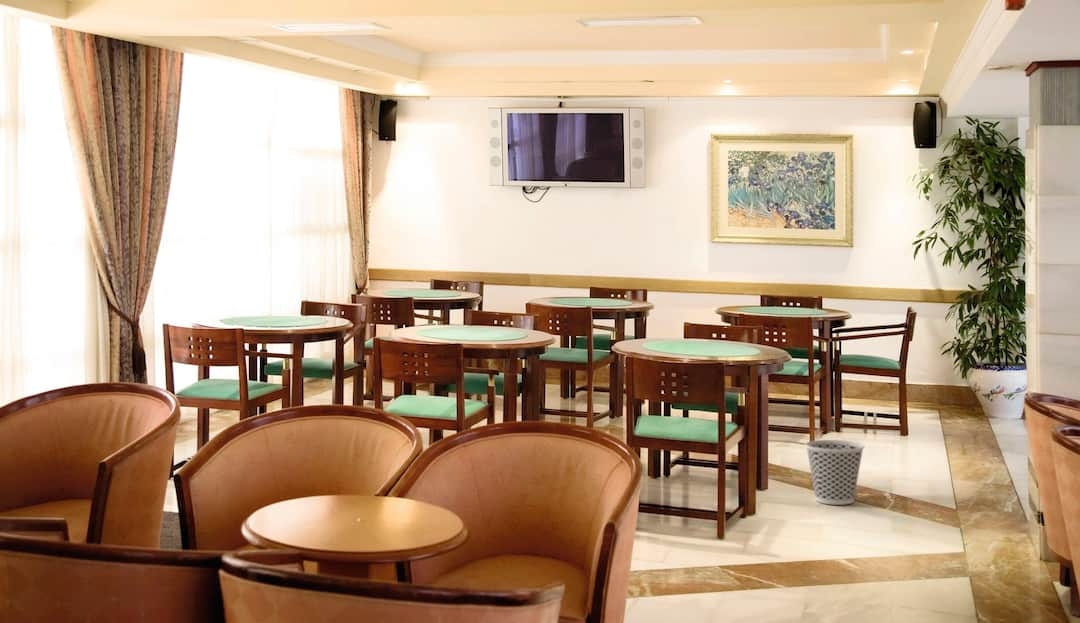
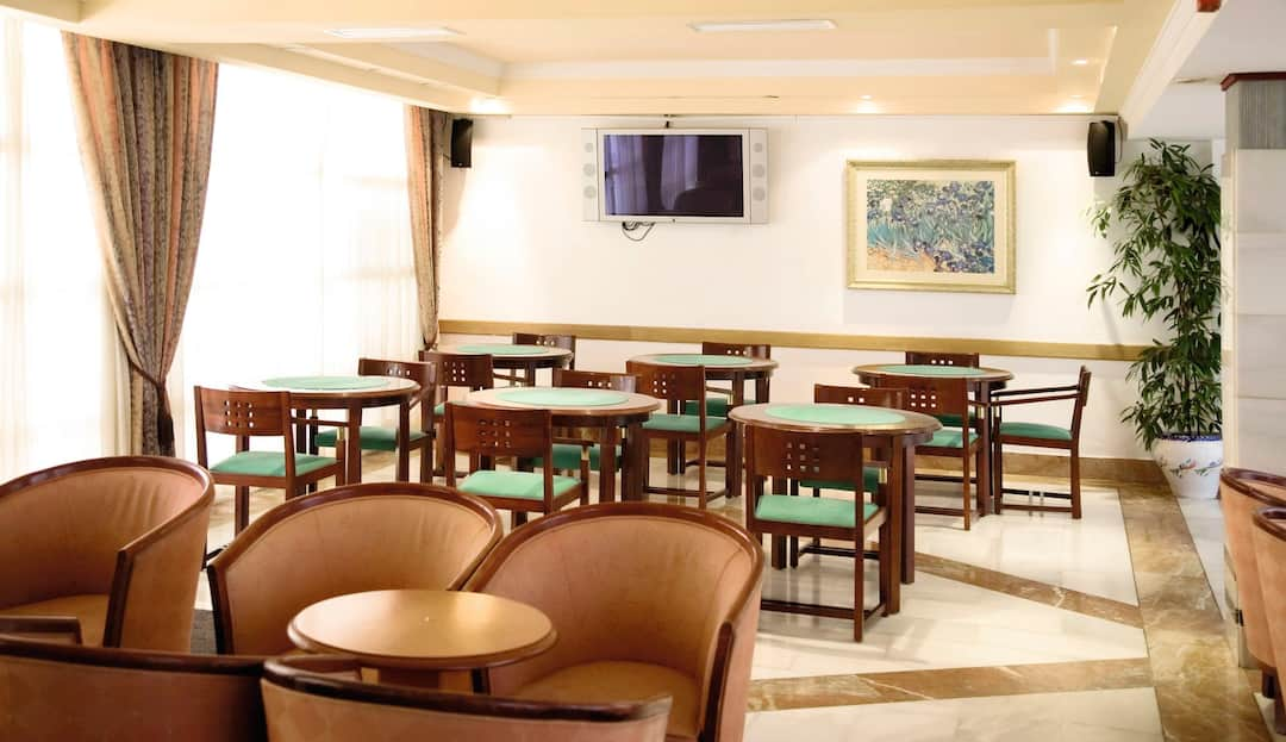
- wastebasket [804,439,865,506]
